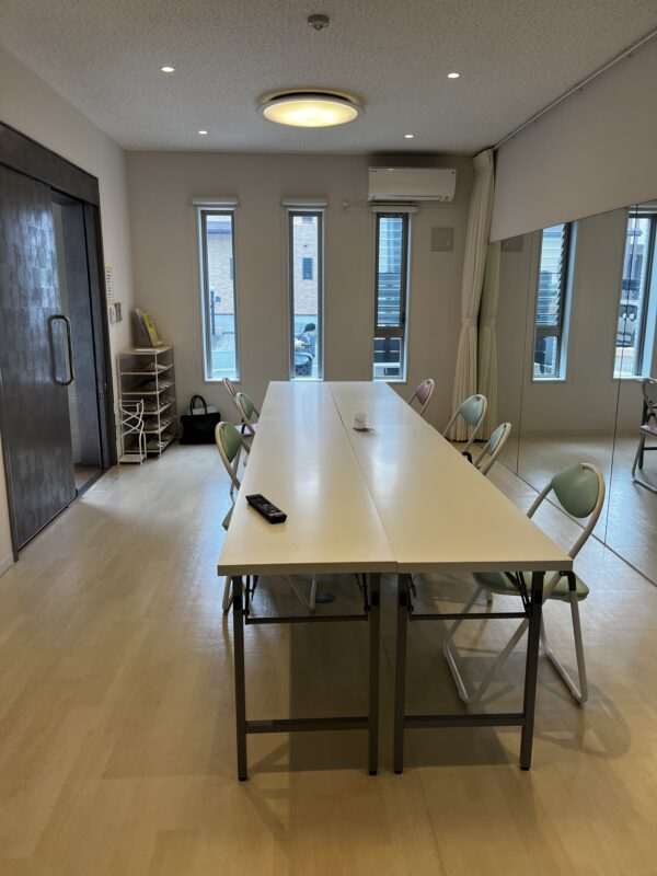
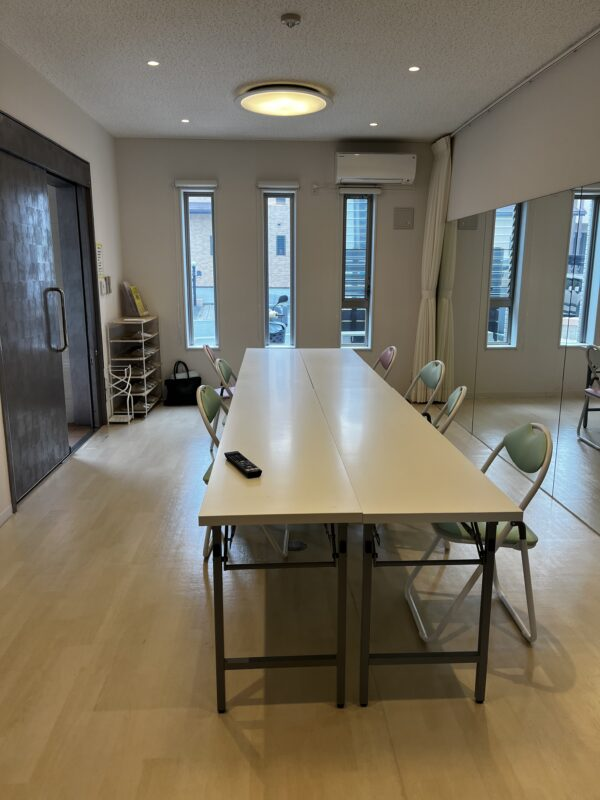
- mug [351,410,372,430]
